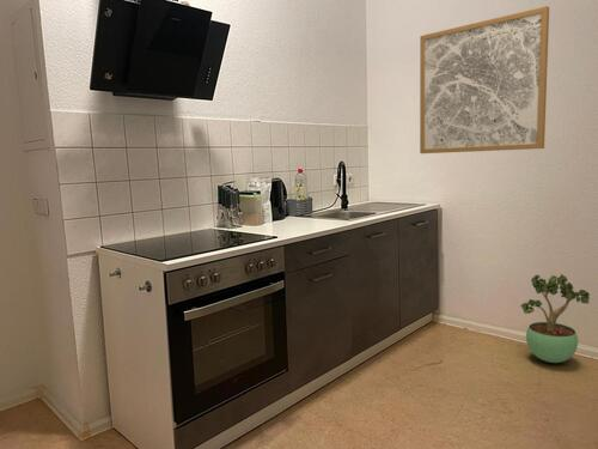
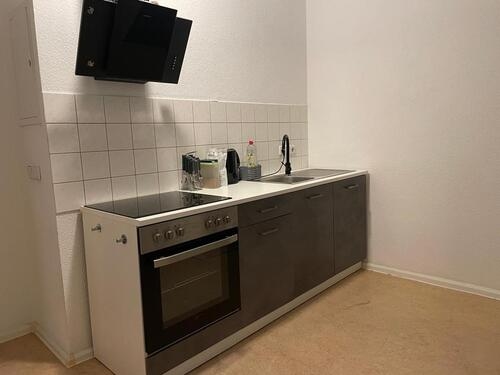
- wall art [419,5,550,154]
- potted plant [520,273,591,364]
